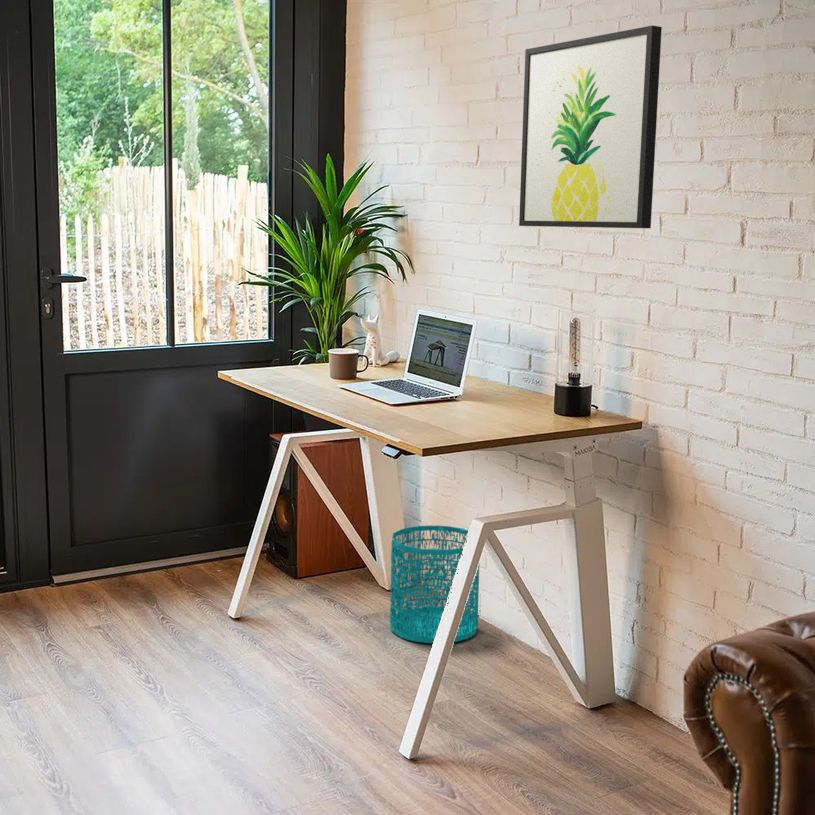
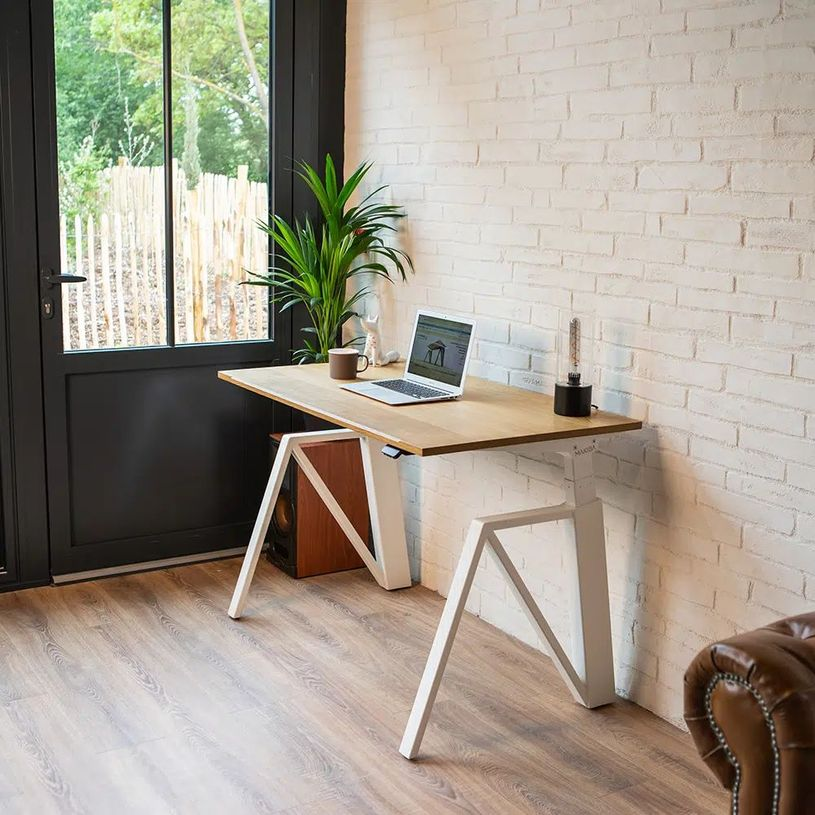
- wall art [518,25,663,229]
- wastebasket [389,525,481,645]
